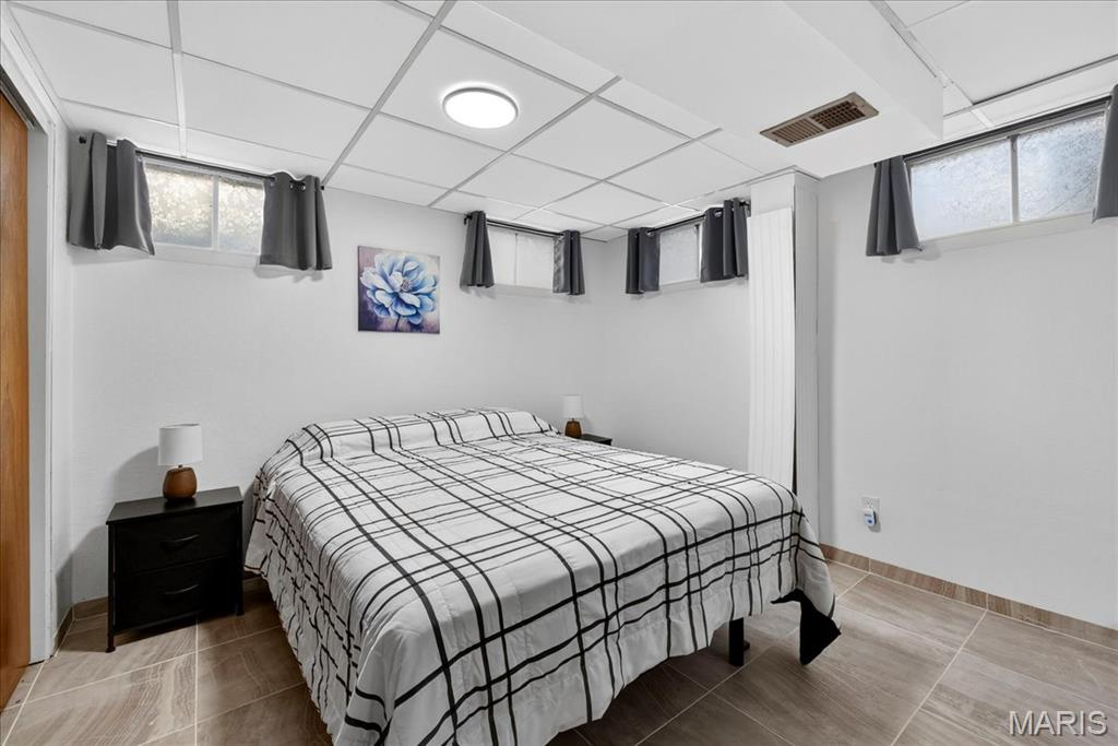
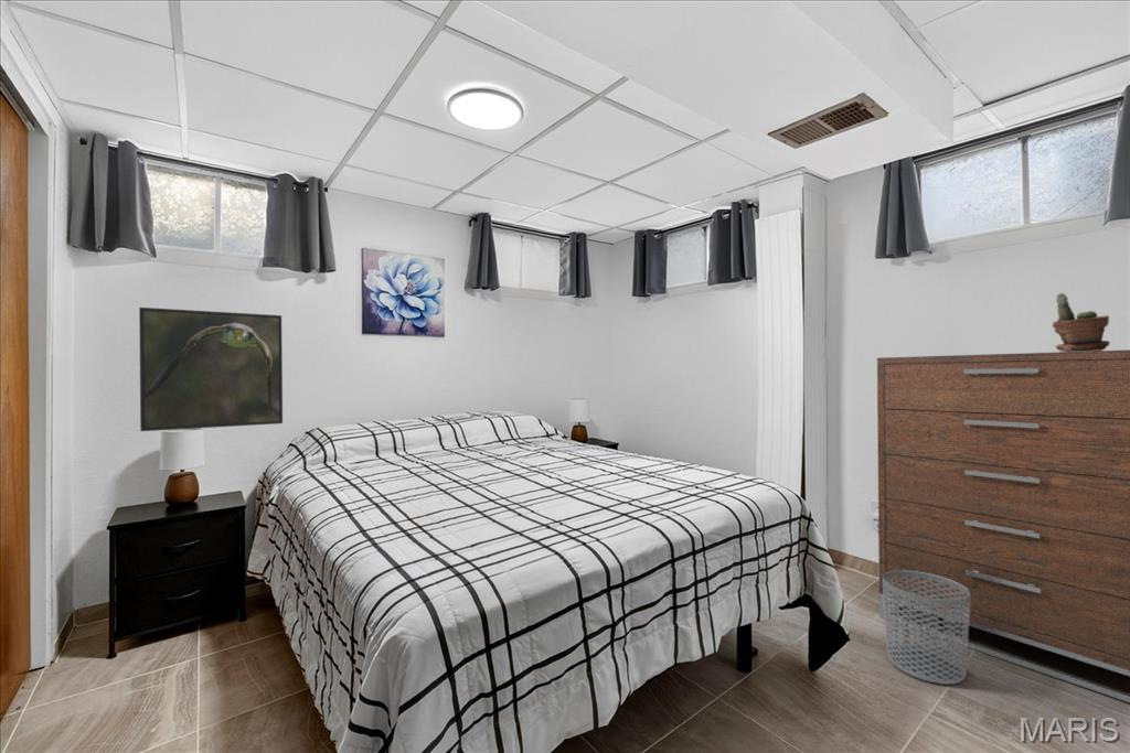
+ dresser [876,348,1130,703]
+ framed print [138,306,284,432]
+ waste bin [883,570,970,686]
+ potted plant [1052,292,1111,352]
